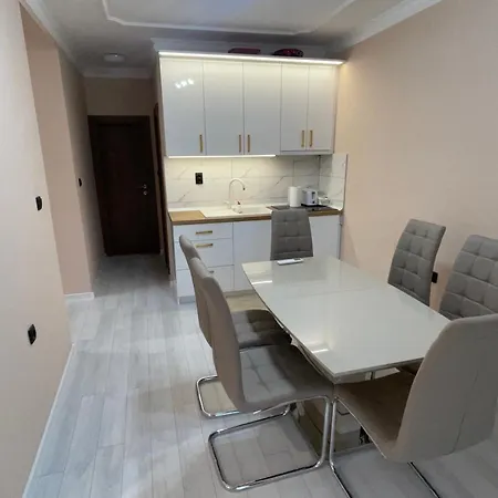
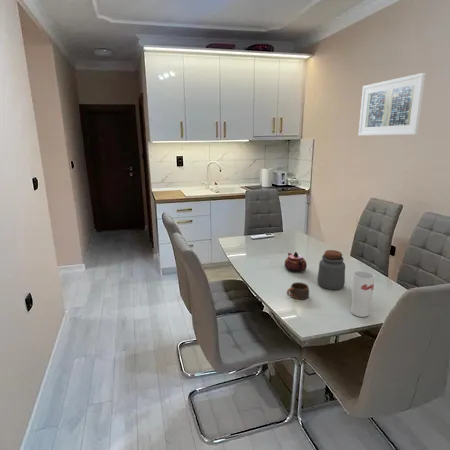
+ cup [286,281,310,300]
+ jar [316,249,346,291]
+ cup [350,270,376,318]
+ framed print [358,72,427,137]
+ teapot [284,251,308,273]
